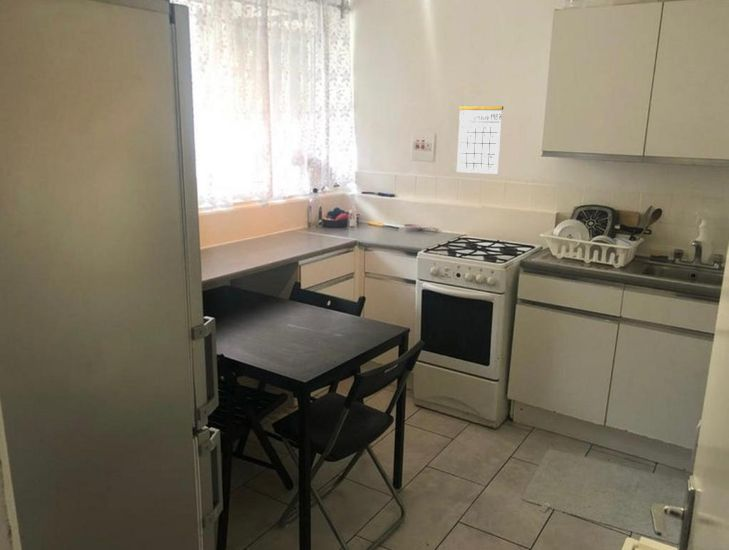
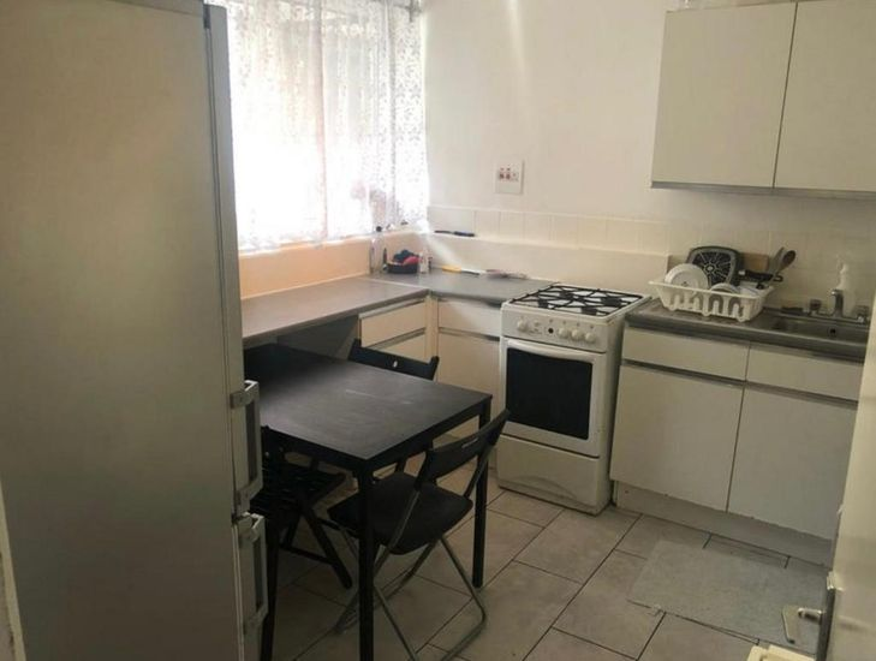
- calendar [456,89,504,175]
